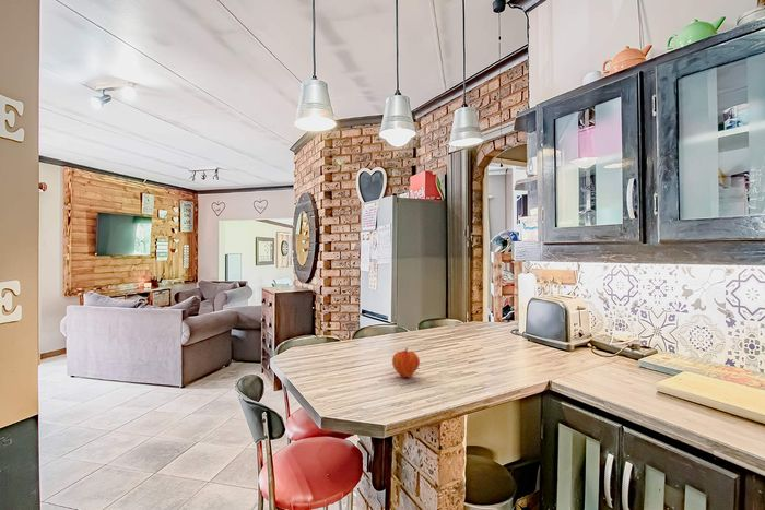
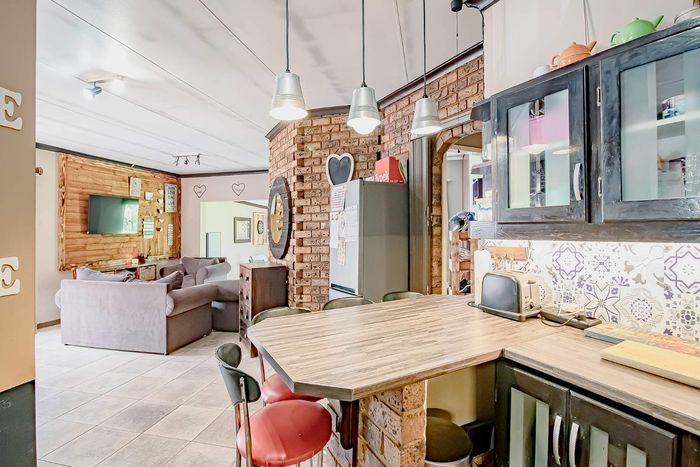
- fruit [391,347,421,379]
